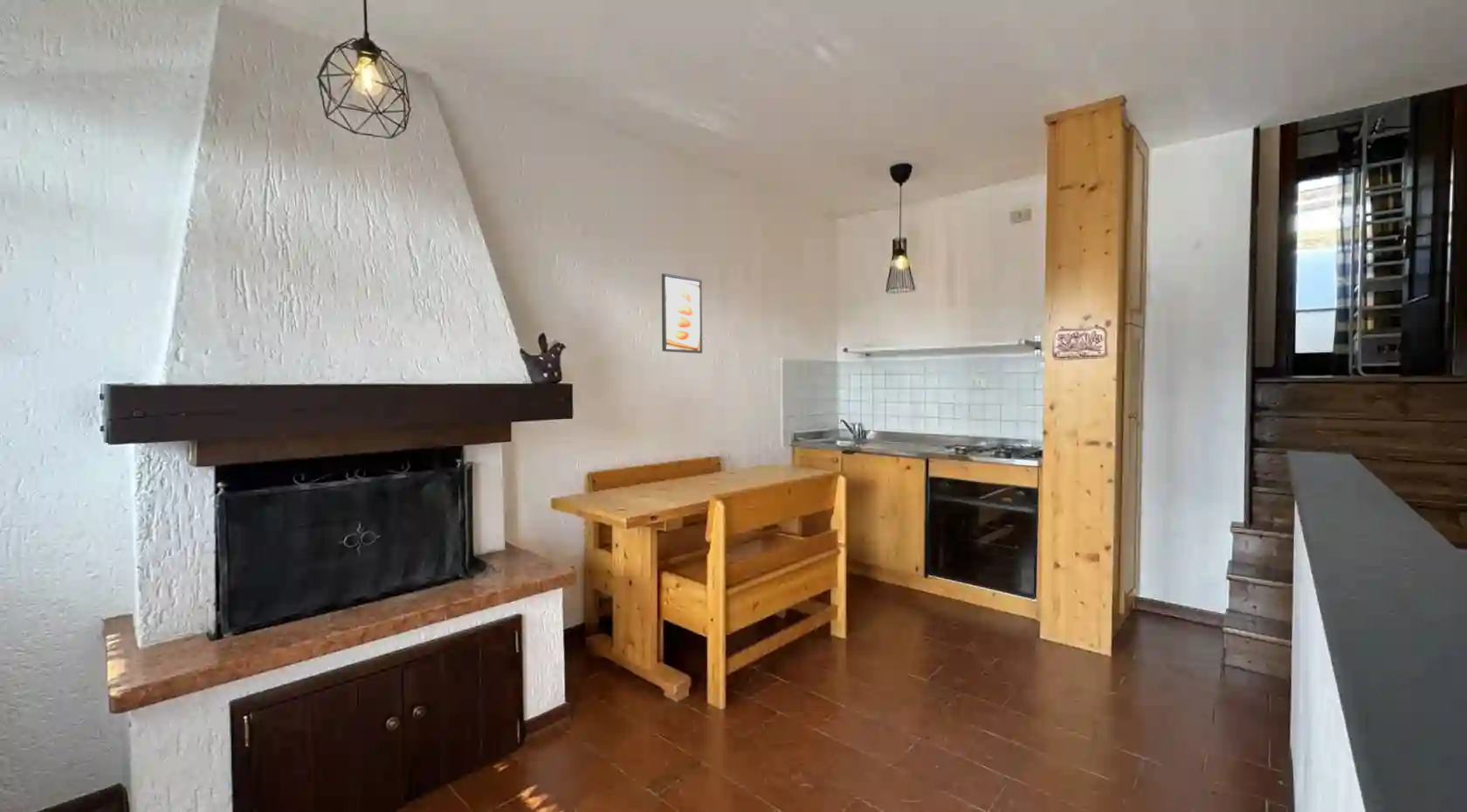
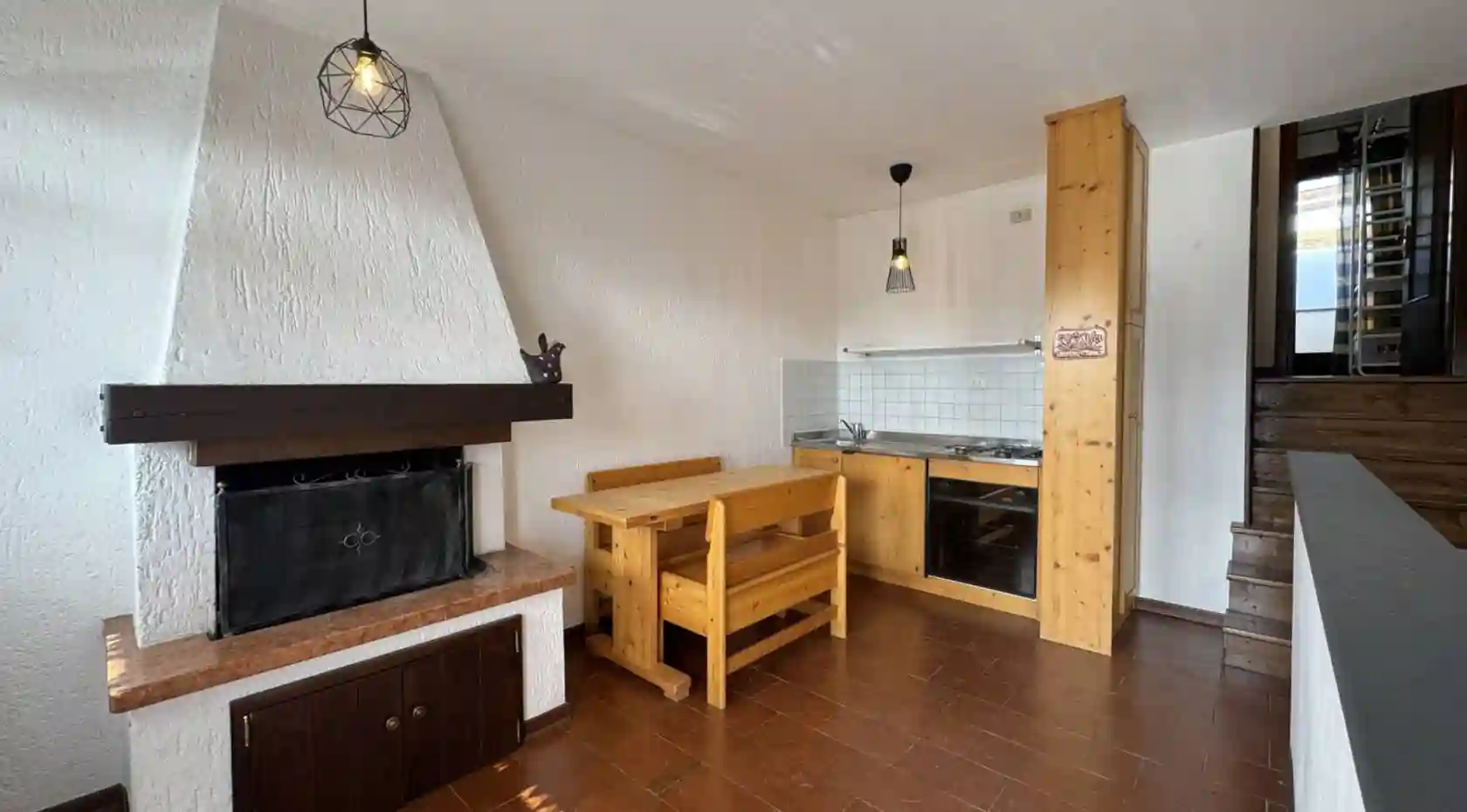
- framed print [661,272,703,354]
